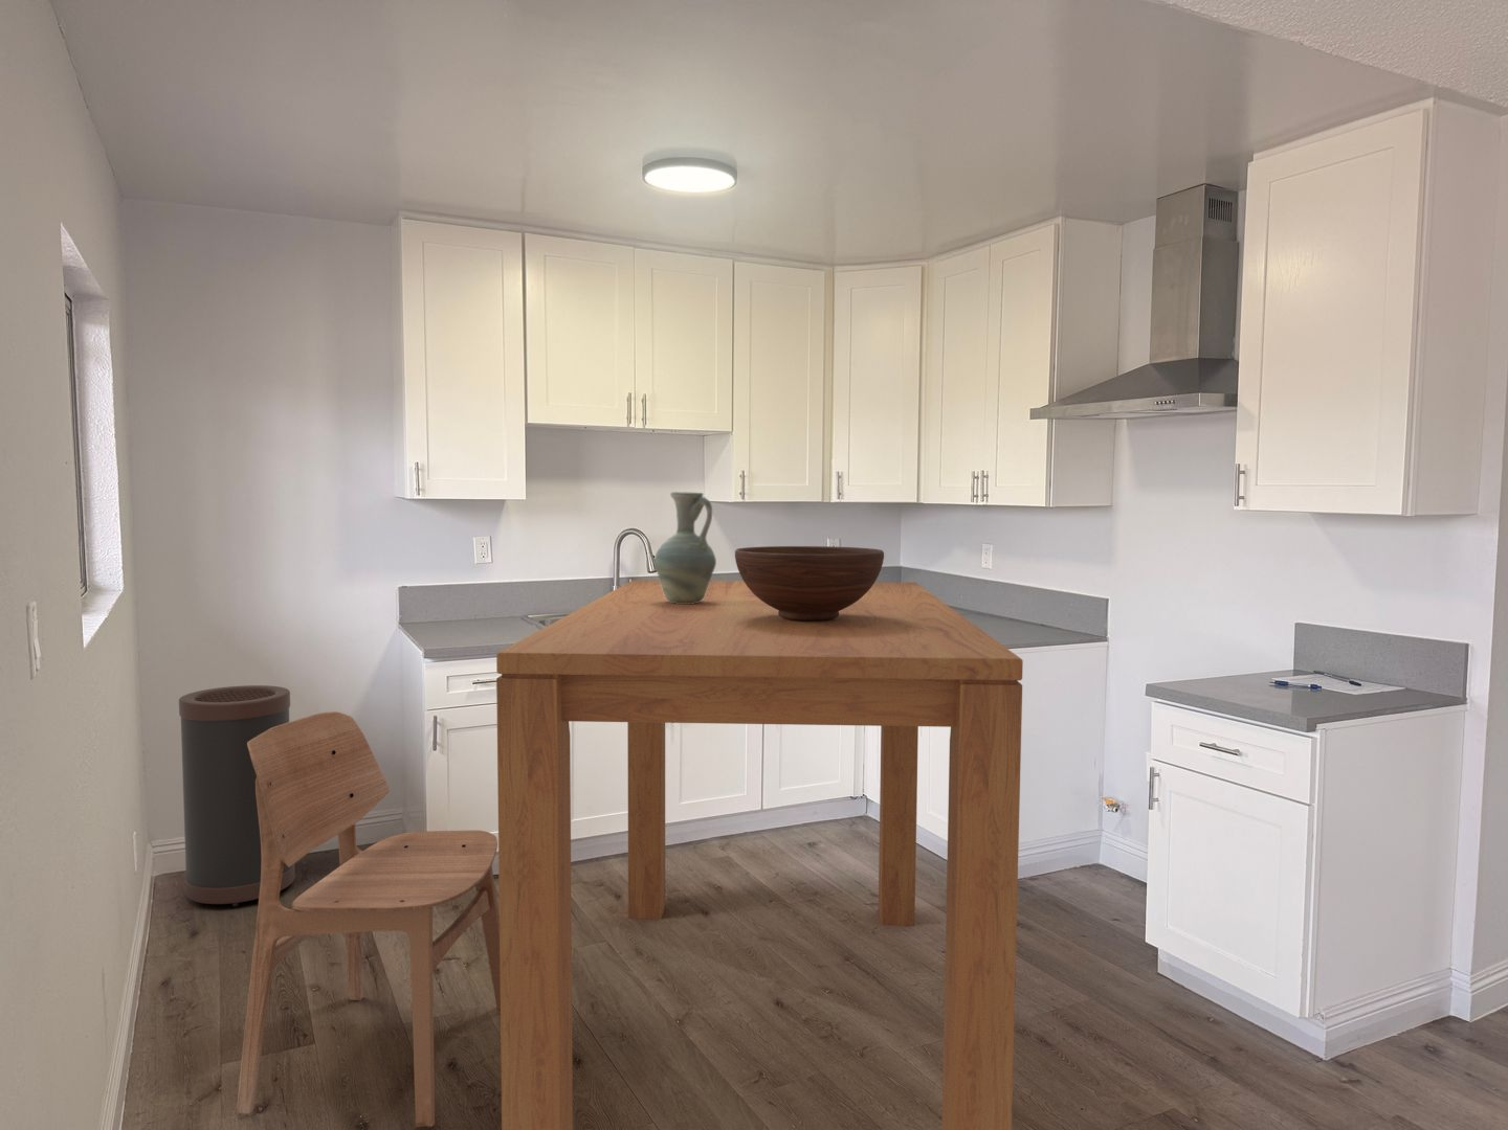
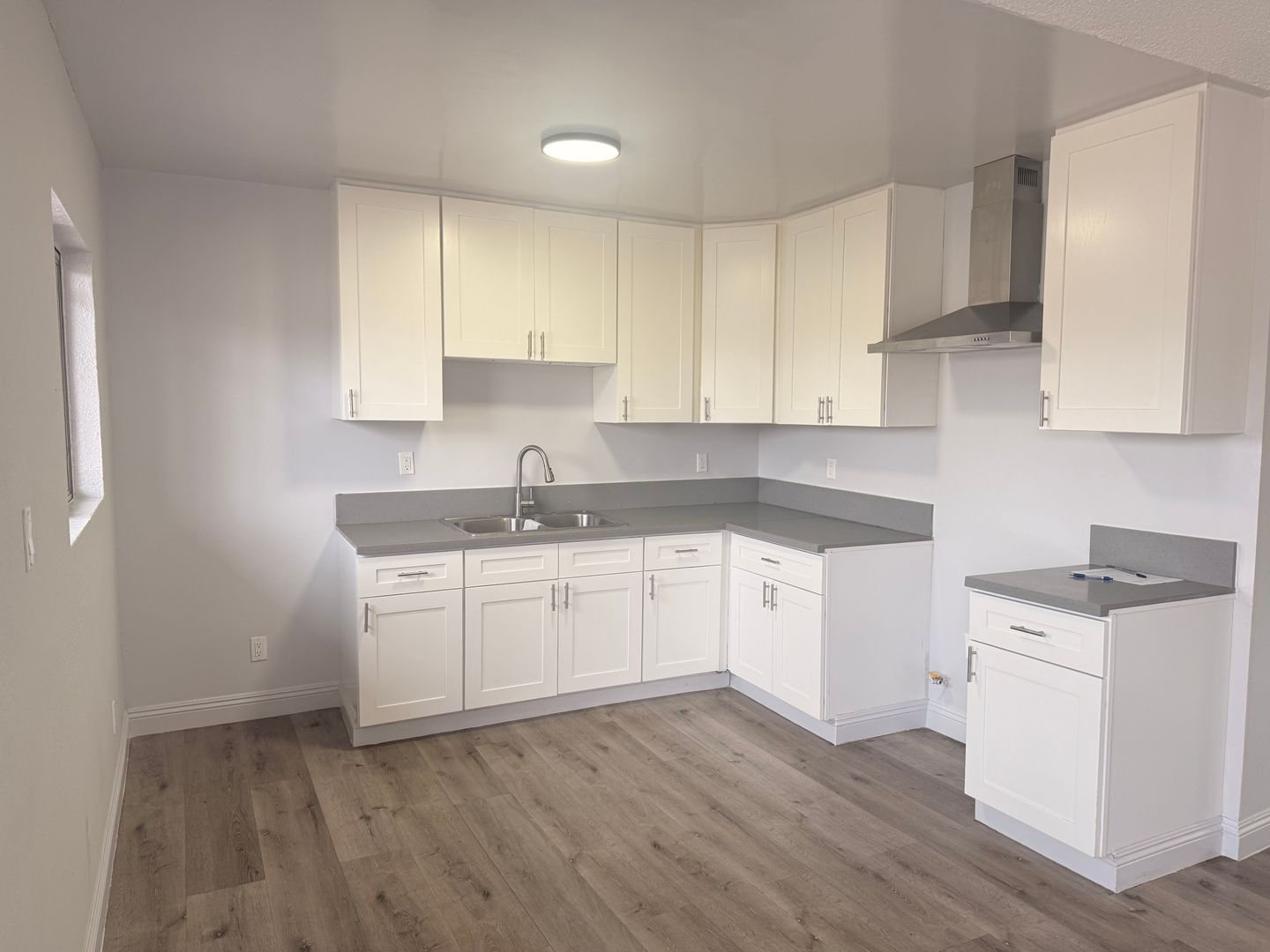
- dining chair [235,711,501,1128]
- fruit bowl [734,545,885,621]
- pitcher [653,490,717,604]
- trash can [178,684,296,907]
- dining table [495,578,1025,1130]
